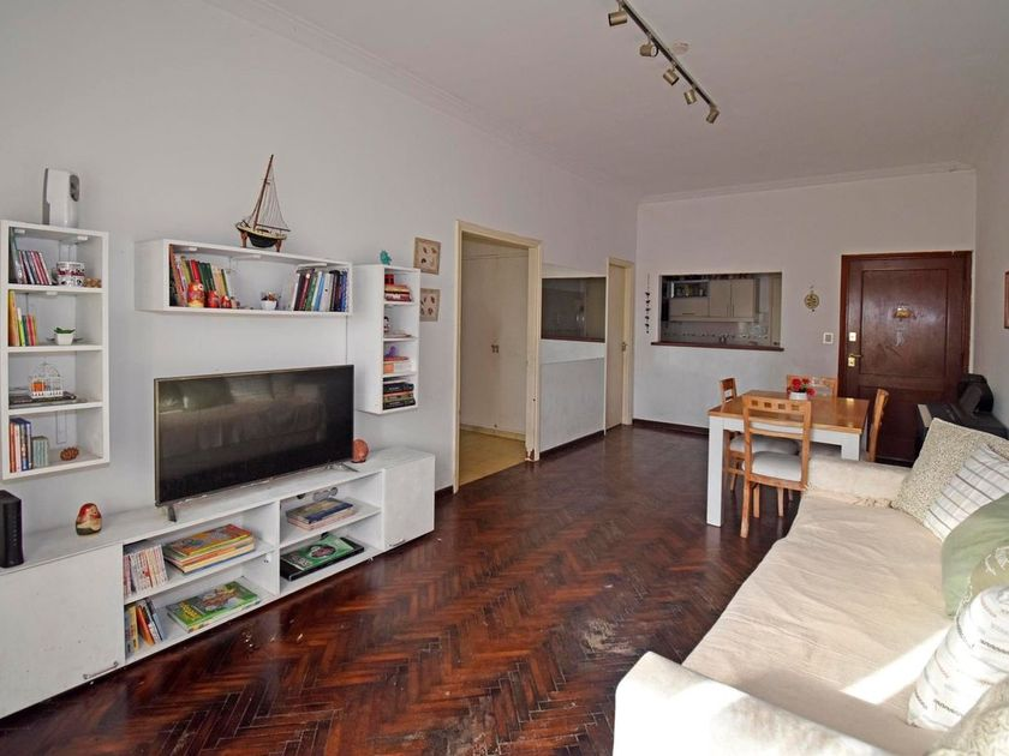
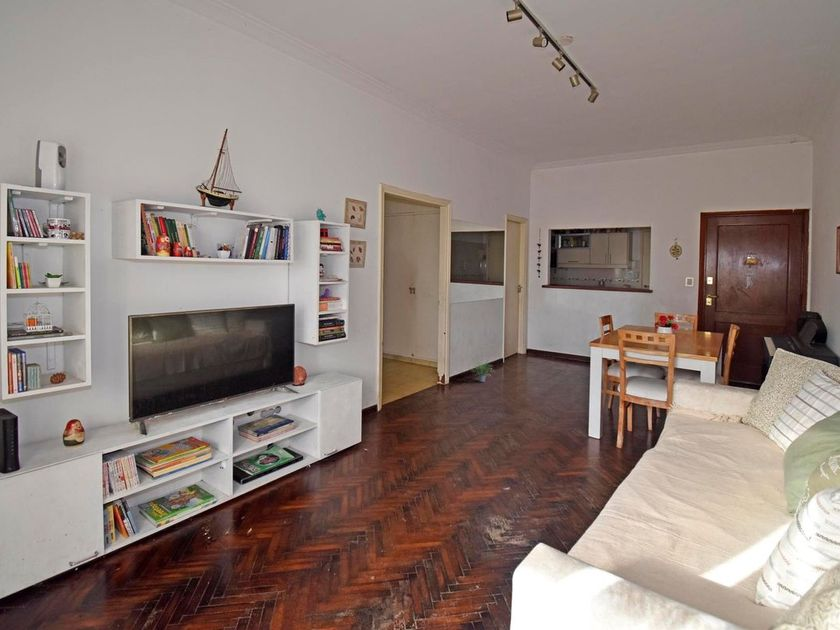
+ potted plant [470,358,496,383]
